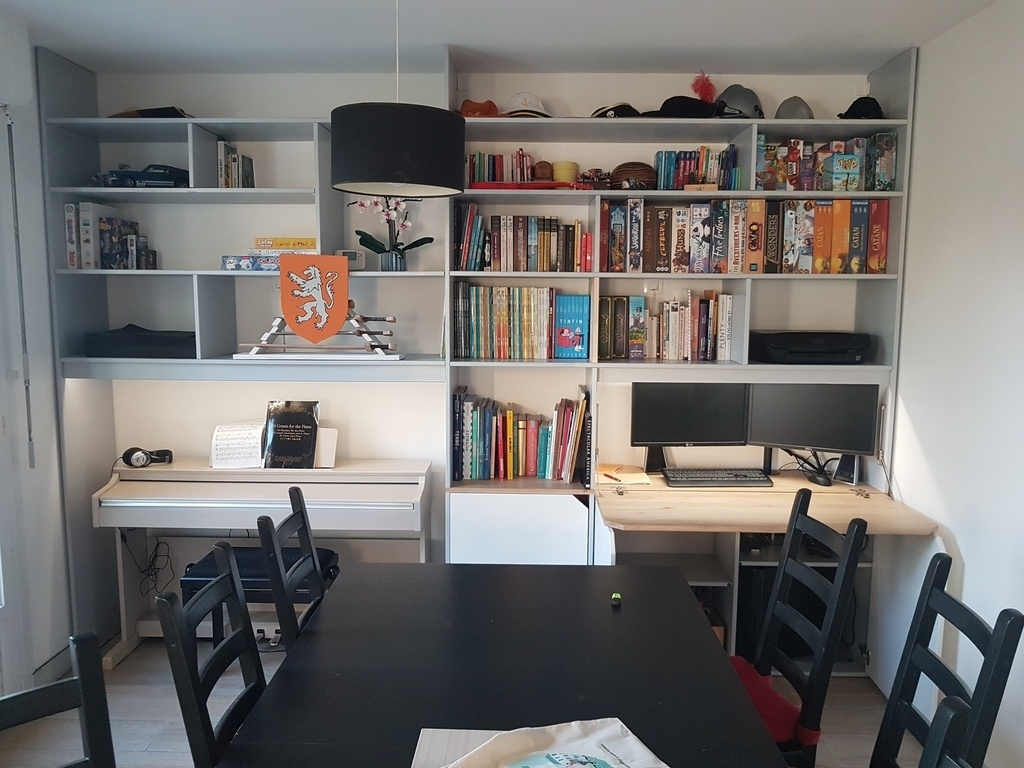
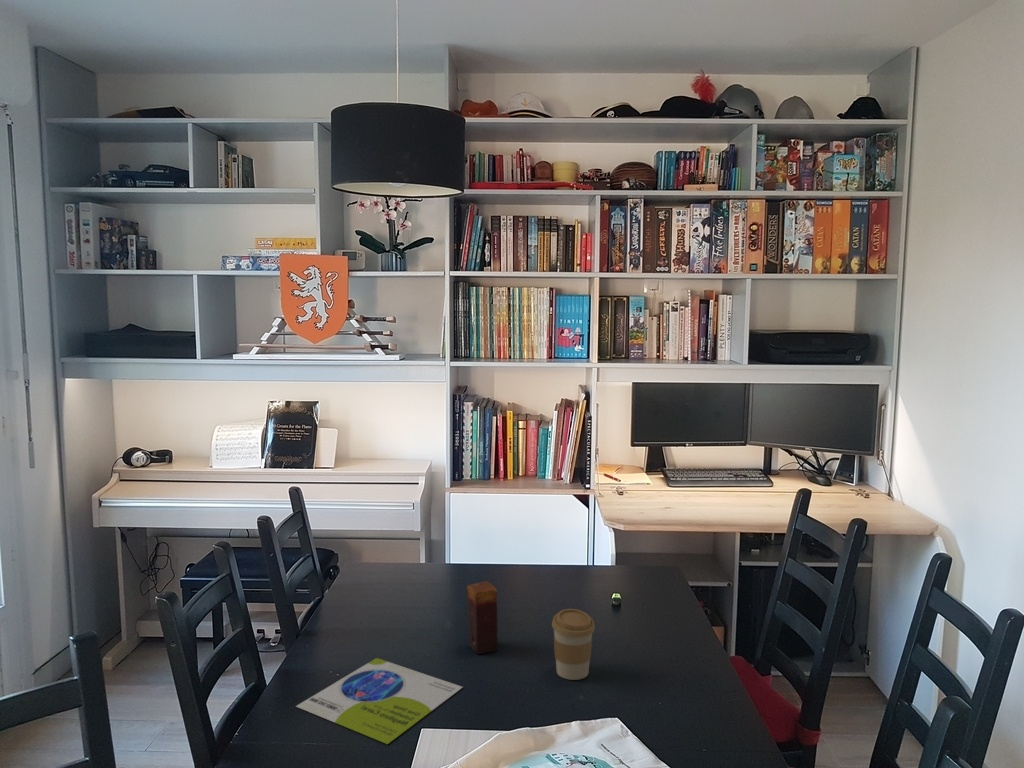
+ coffee cup [551,608,596,681]
+ candle [466,580,499,655]
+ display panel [295,657,463,745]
